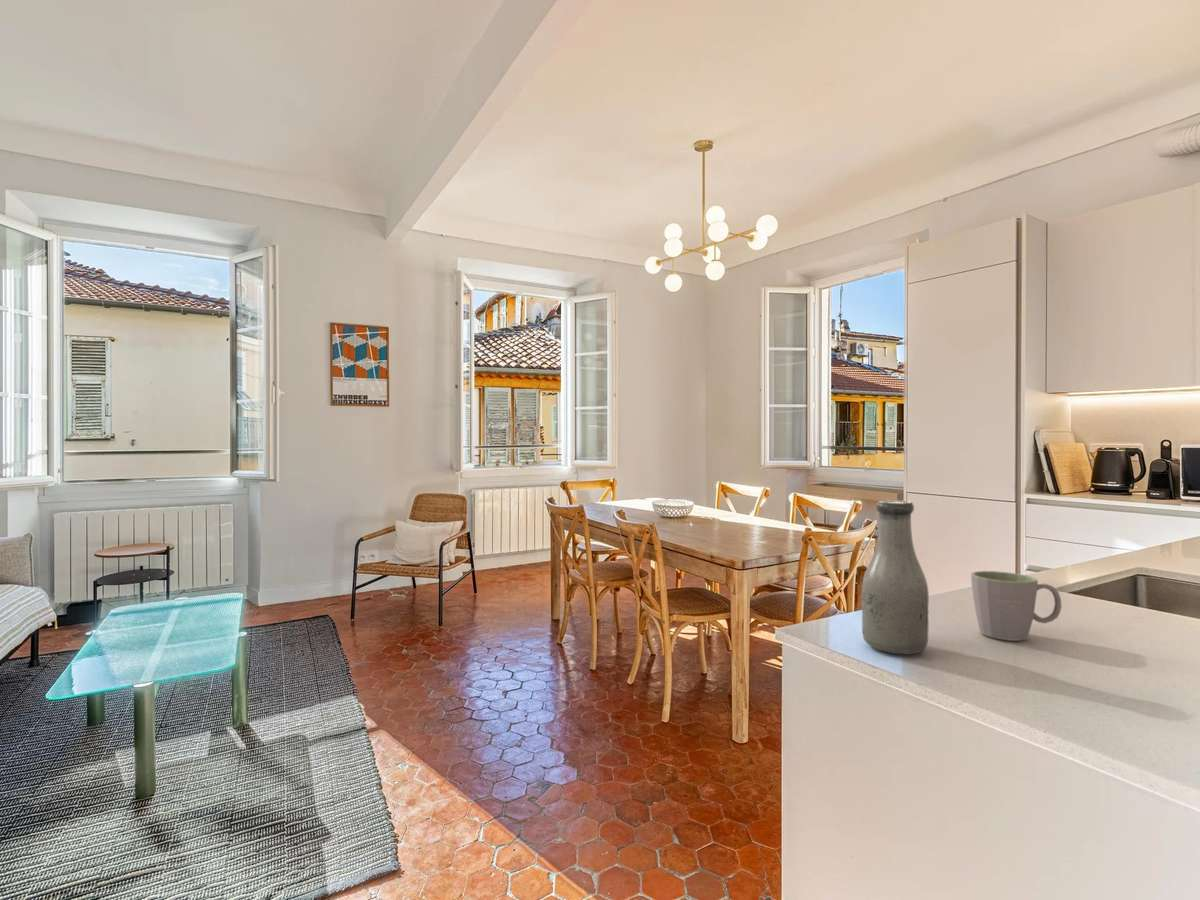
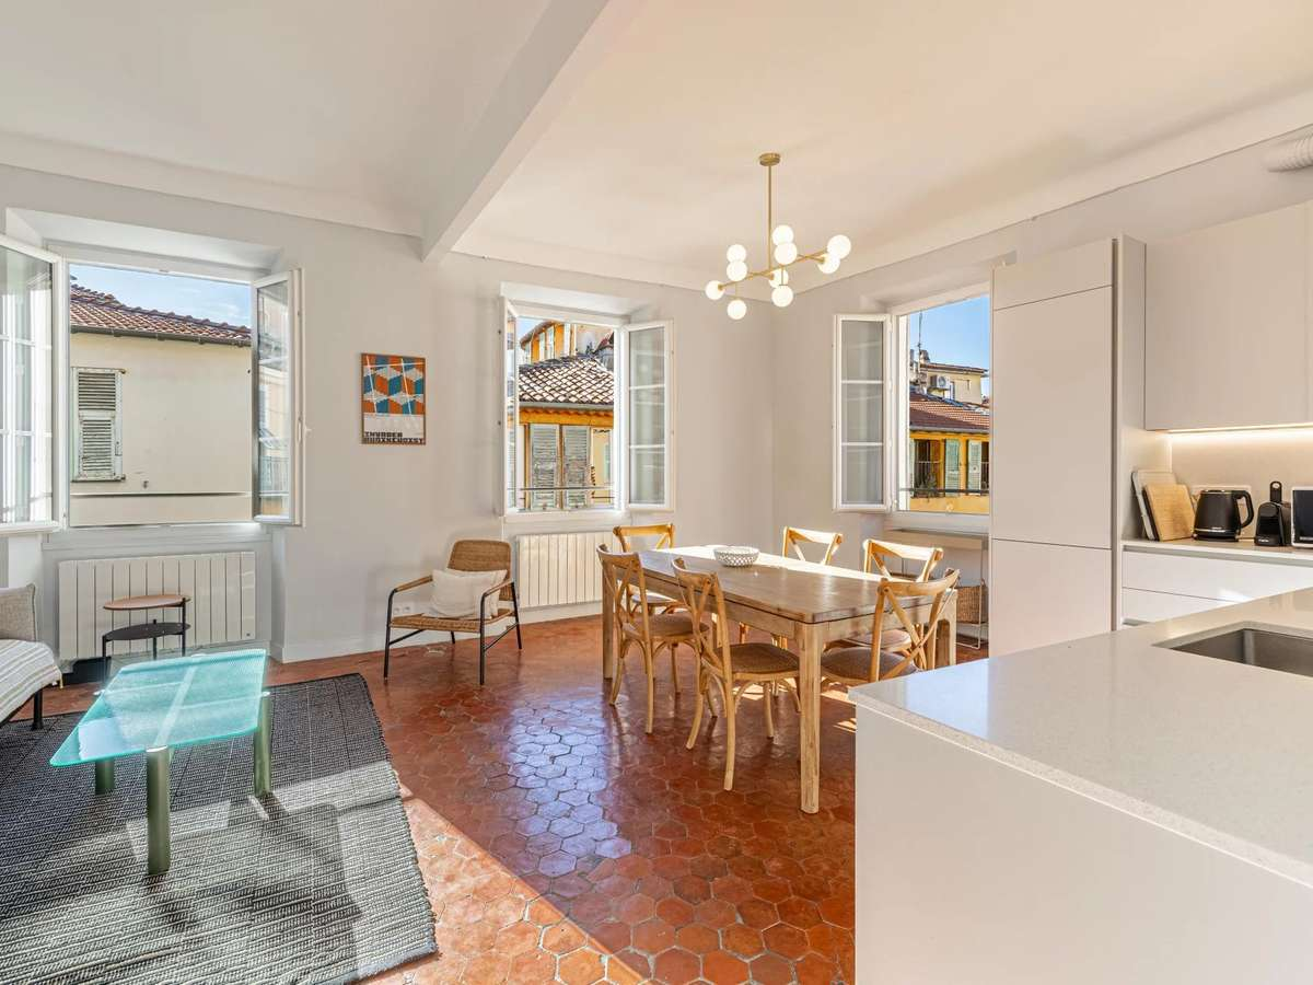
- mug [970,570,1062,642]
- bottle [861,499,930,655]
